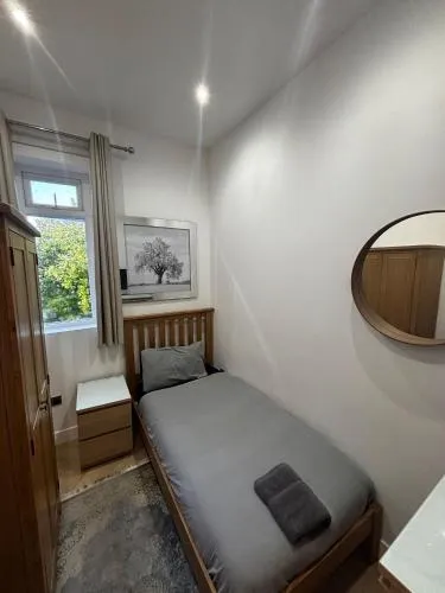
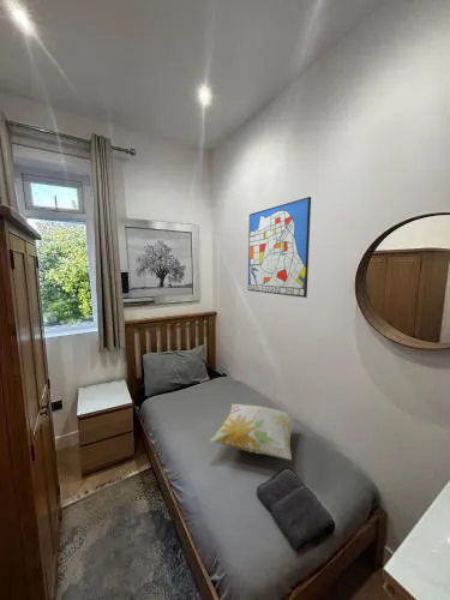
+ decorative pillow [208,403,298,461]
+ wall art [247,196,312,299]
